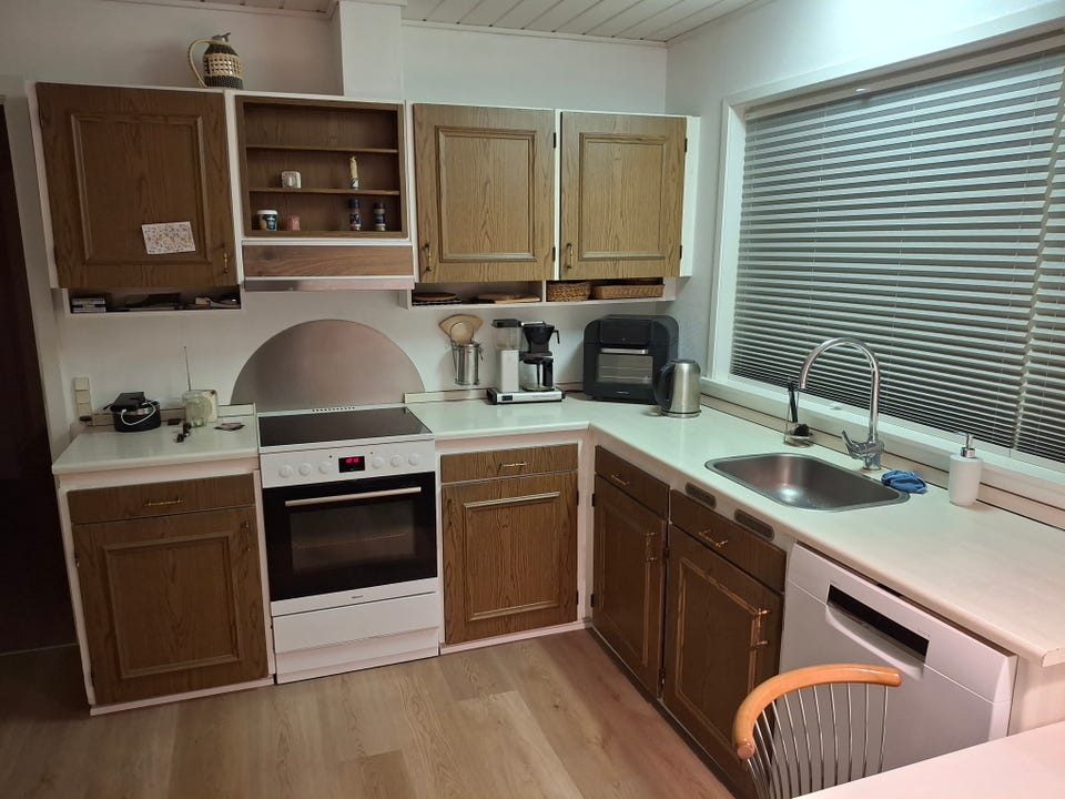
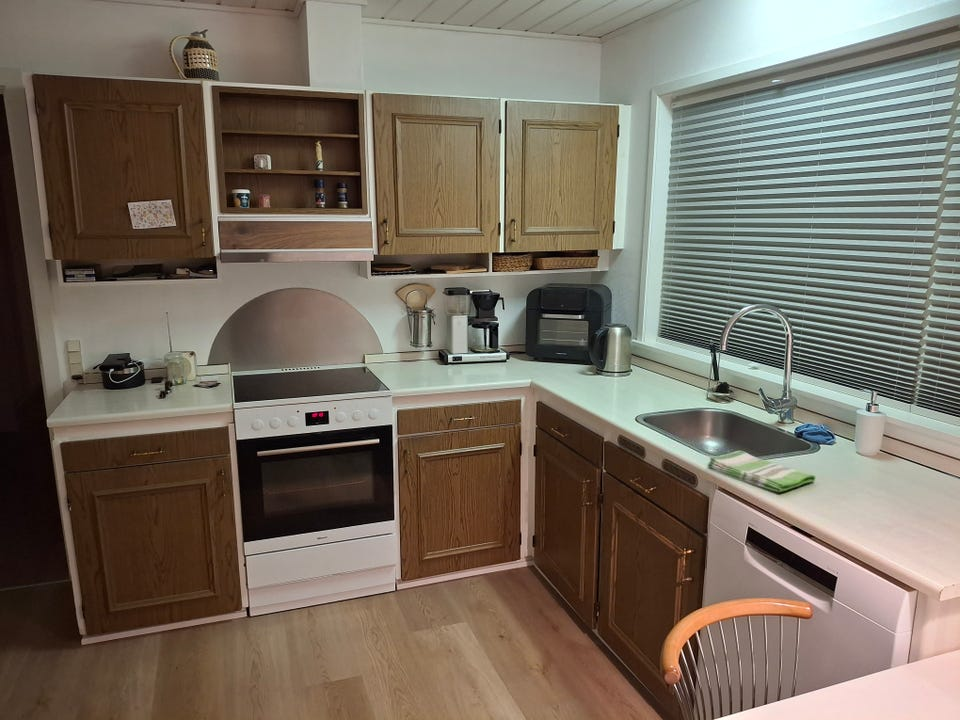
+ dish towel [706,450,817,493]
